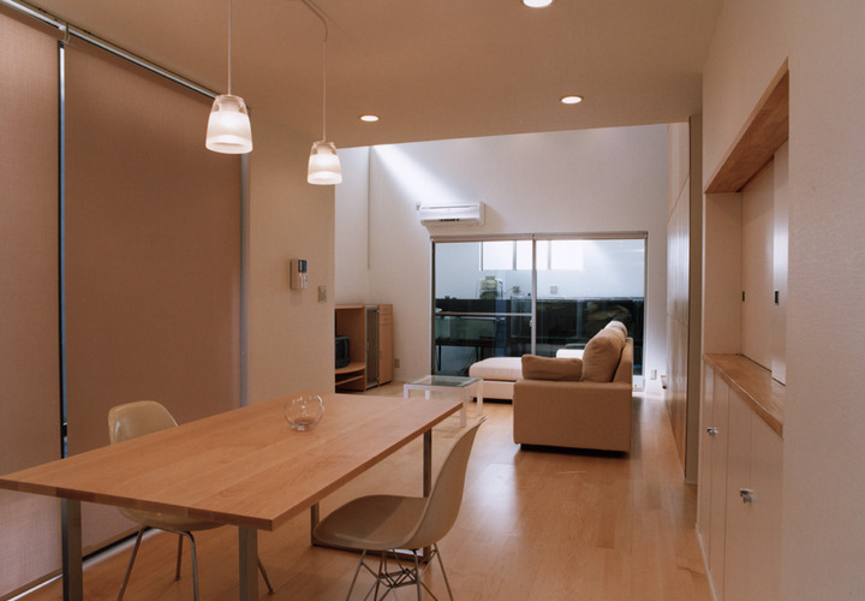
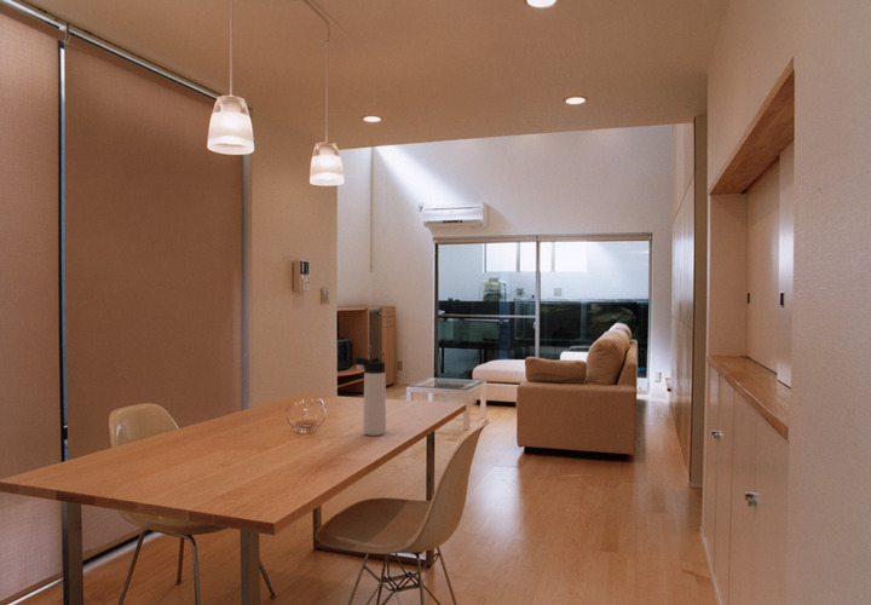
+ thermos bottle [352,356,387,437]
